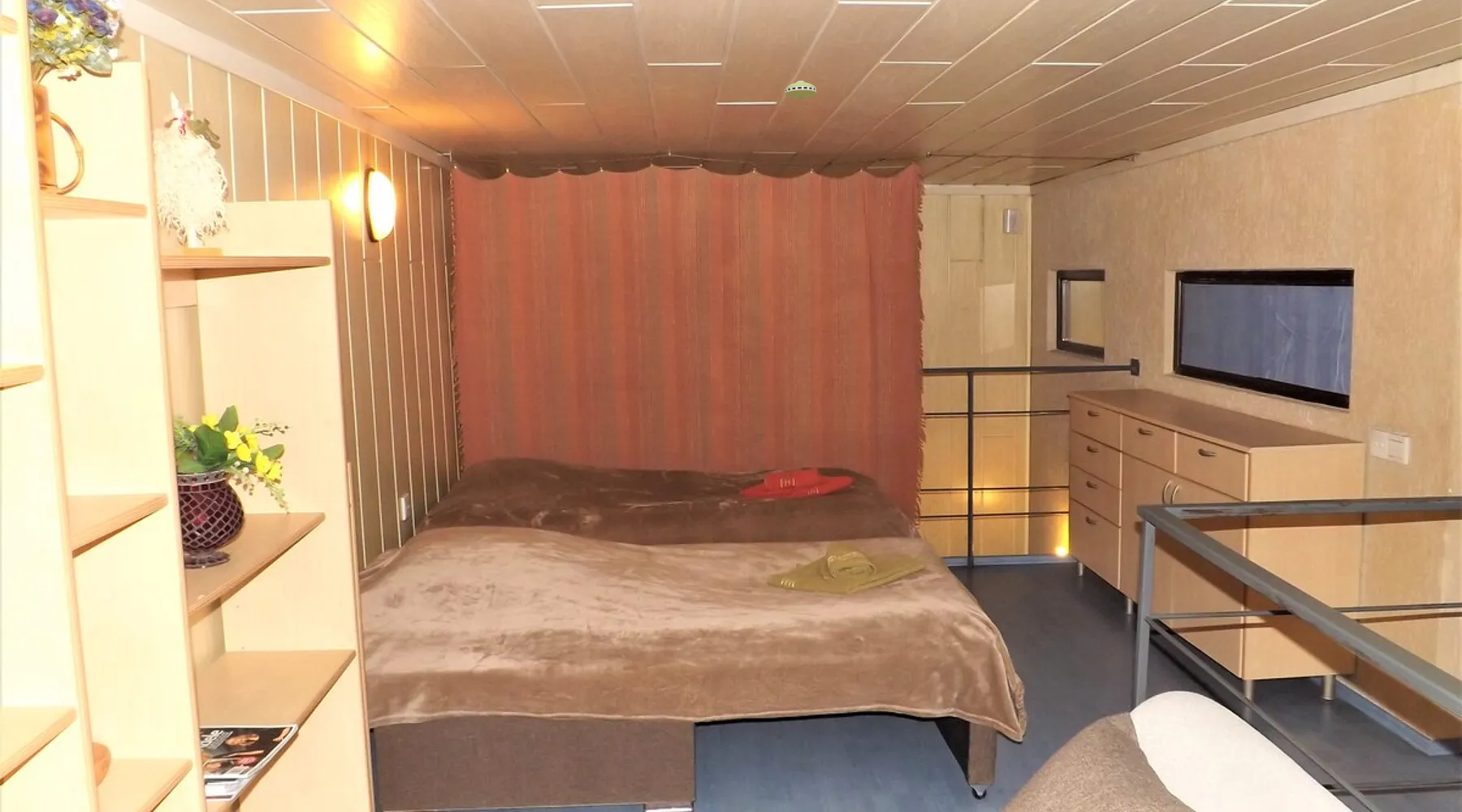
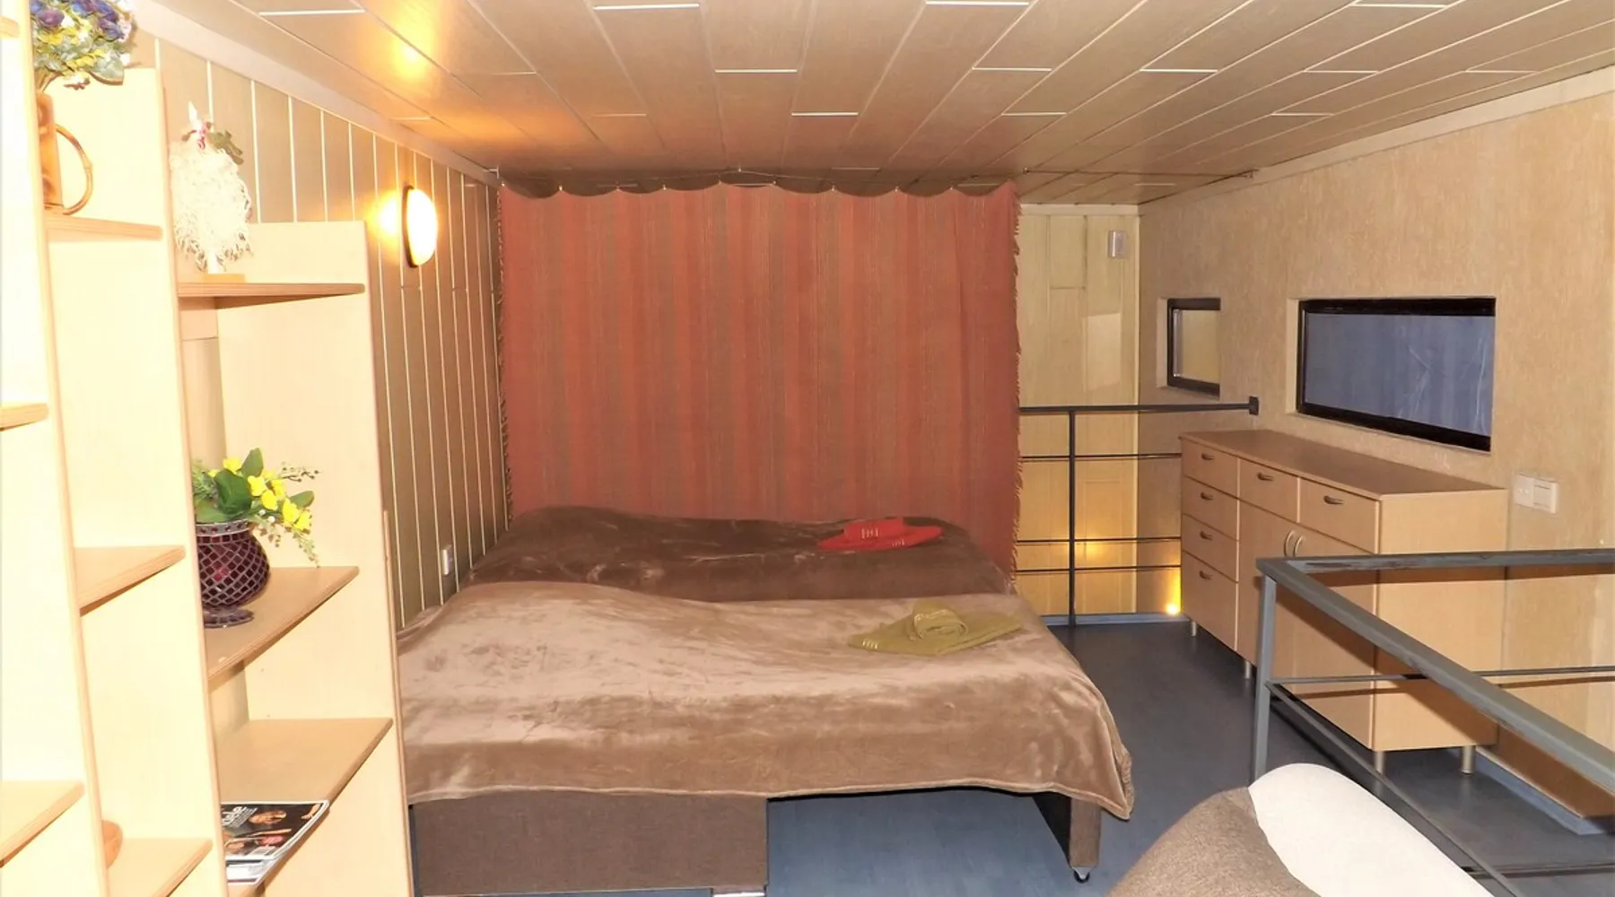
- smoke detector [784,80,817,100]
